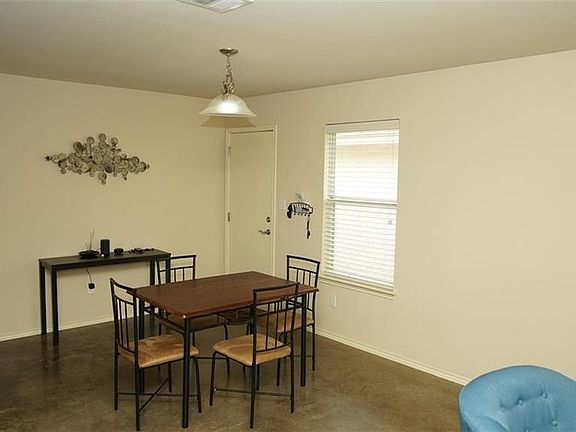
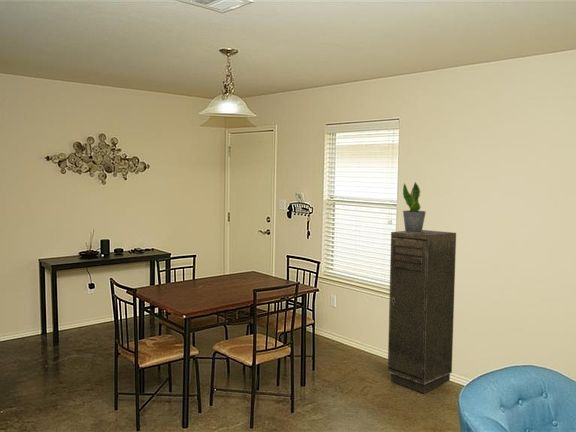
+ storage cabinet [387,229,457,394]
+ potted plant [402,181,427,233]
